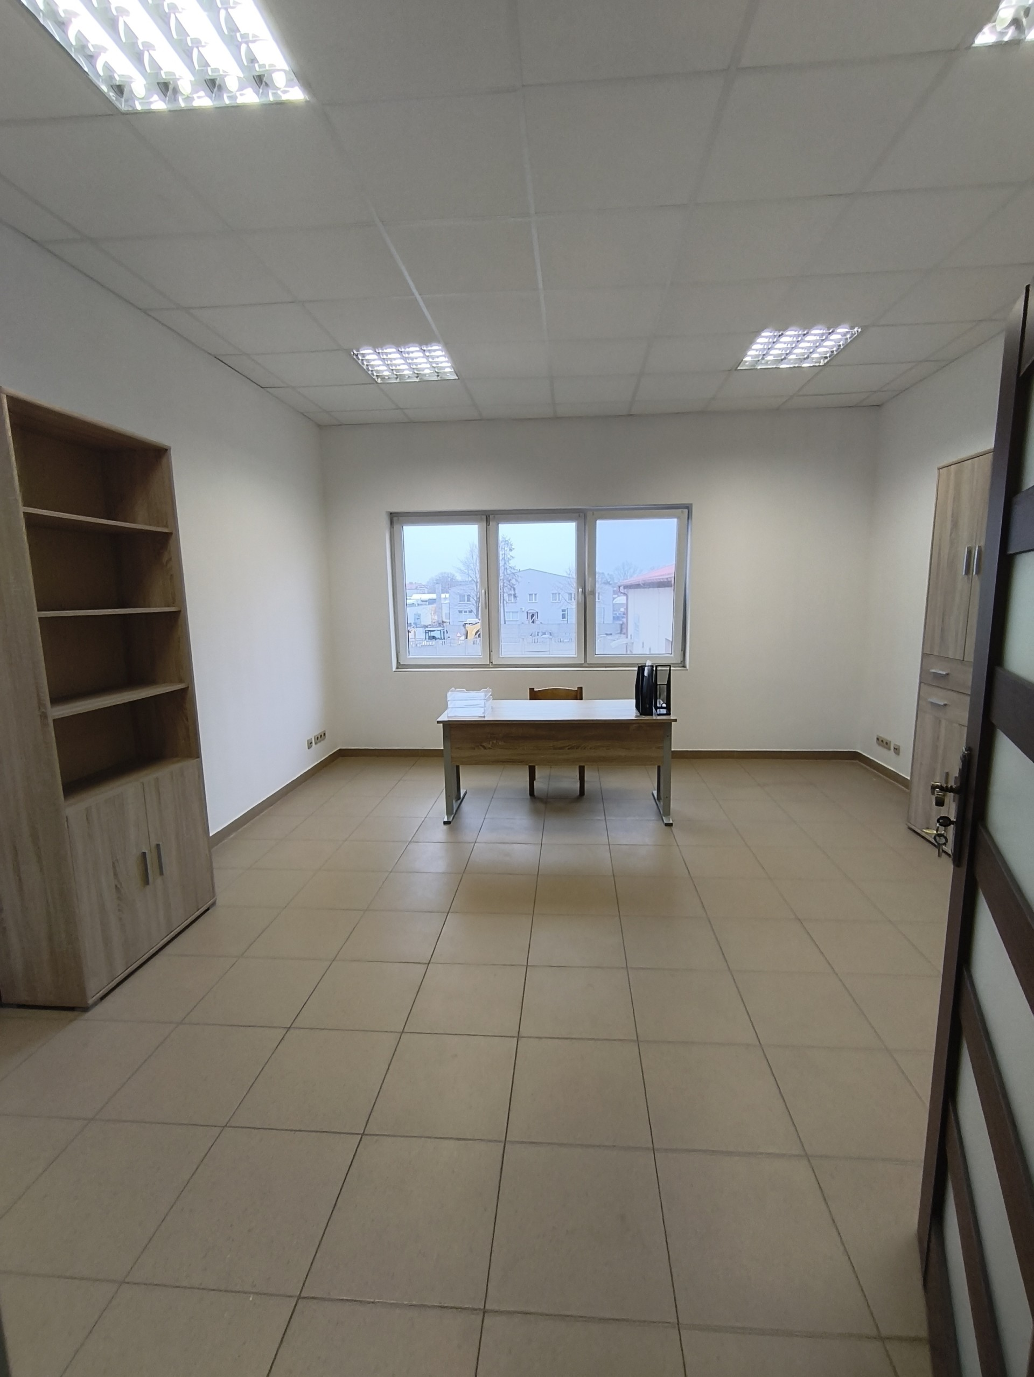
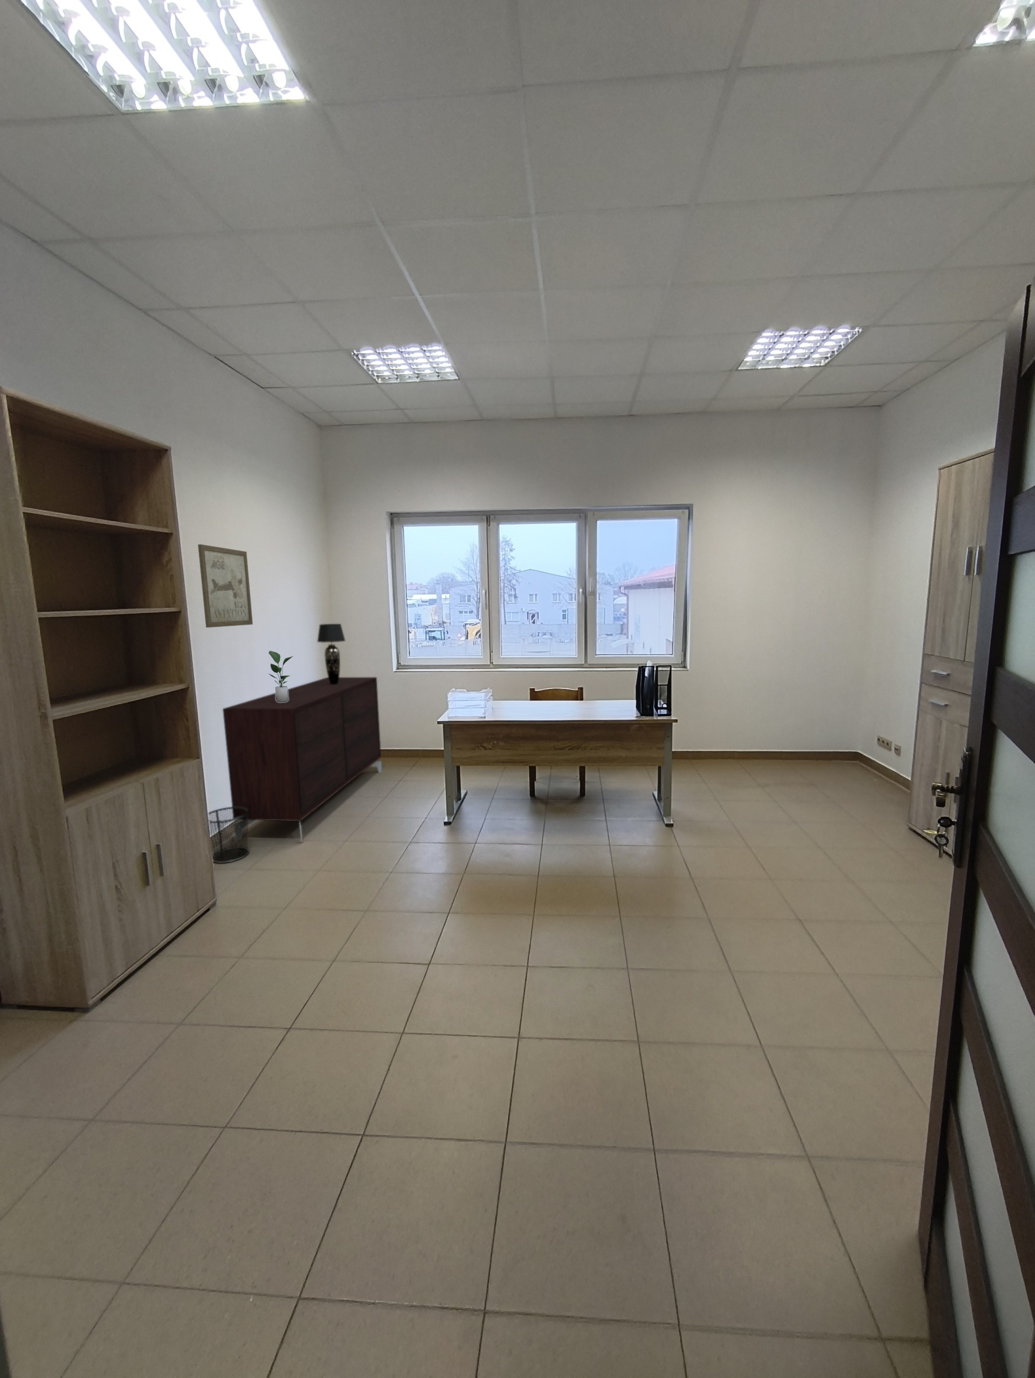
+ waste bin [208,806,250,864]
+ wall art [197,544,253,628]
+ table lamp [316,623,346,685]
+ potted plant [267,650,294,702]
+ sideboard [222,677,383,842]
